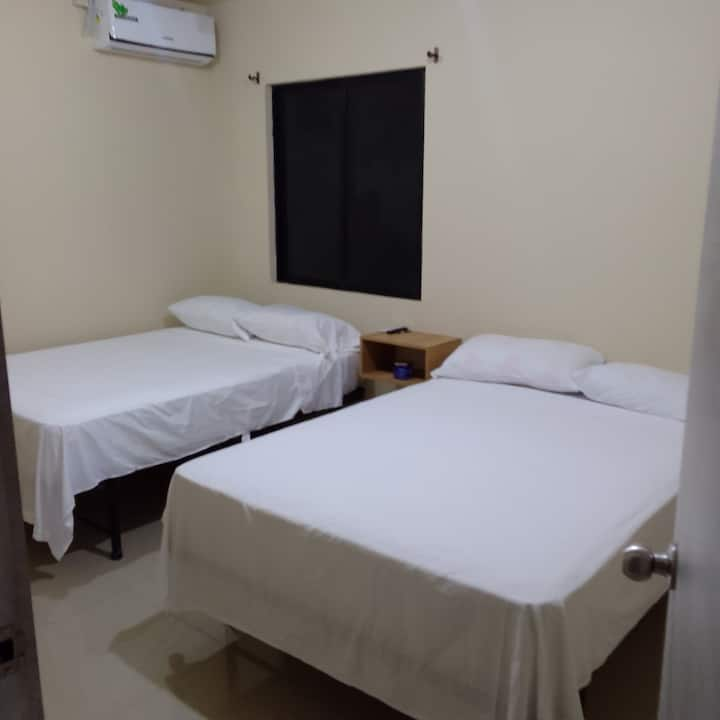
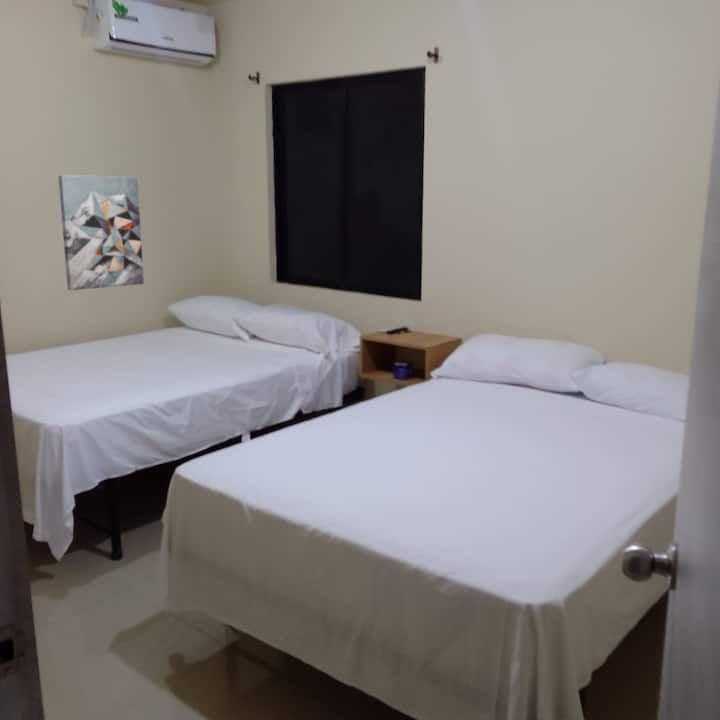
+ wall art [58,174,145,291]
